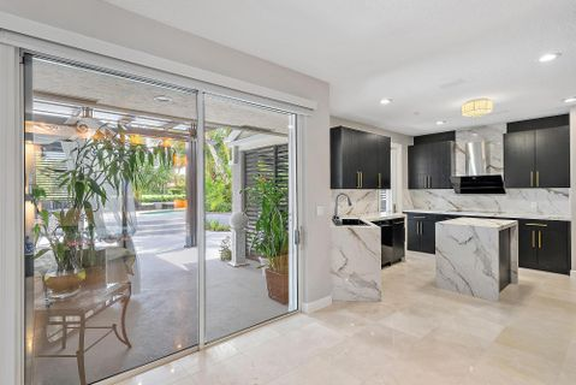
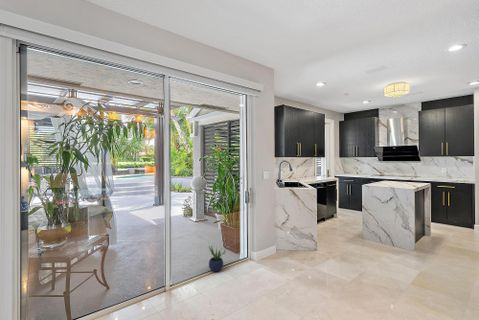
+ potted plant [207,244,227,272]
